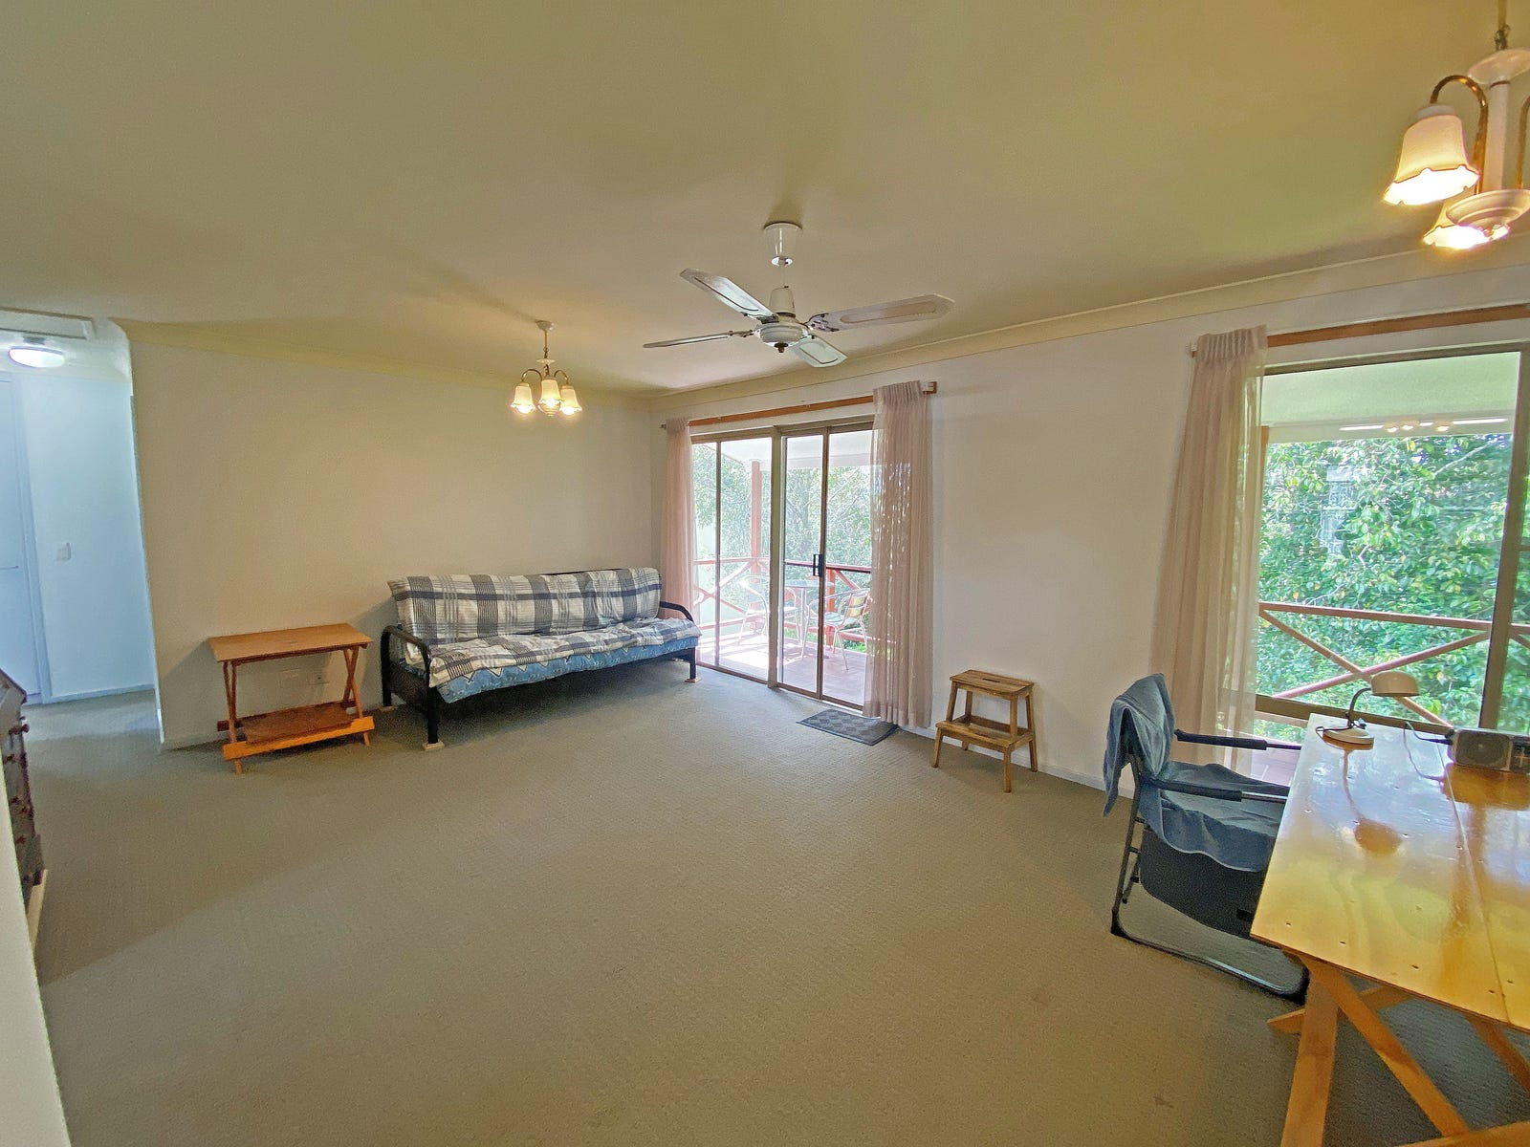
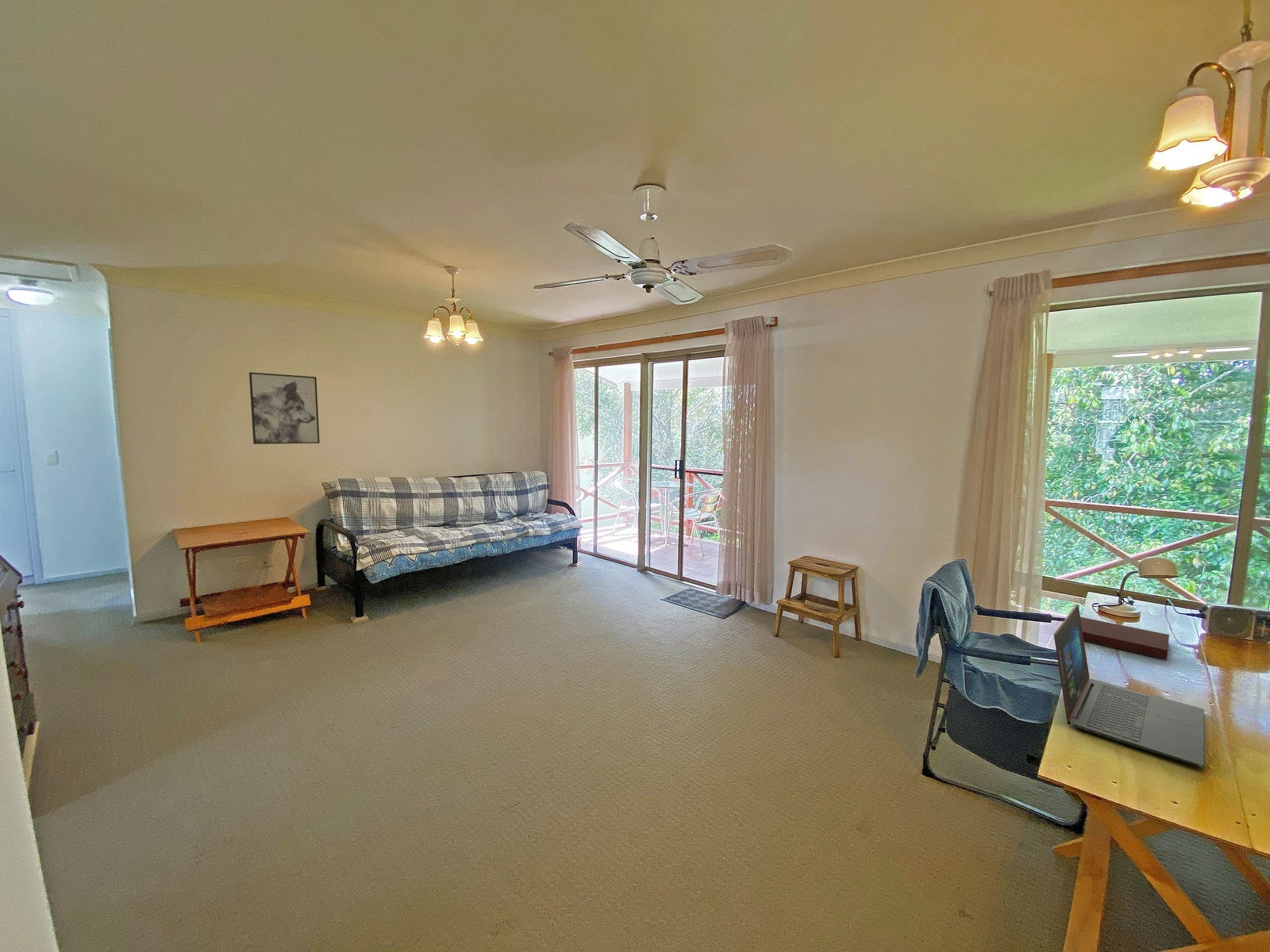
+ laptop [1053,604,1205,768]
+ wall art [248,371,321,445]
+ notebook [1080,616,1170,660]
